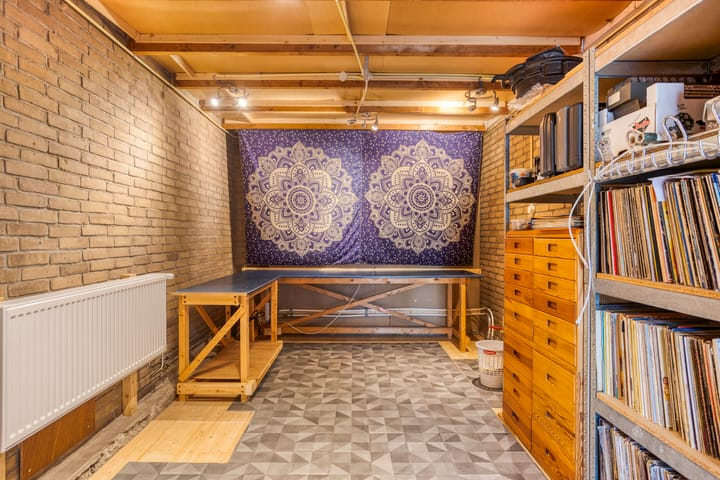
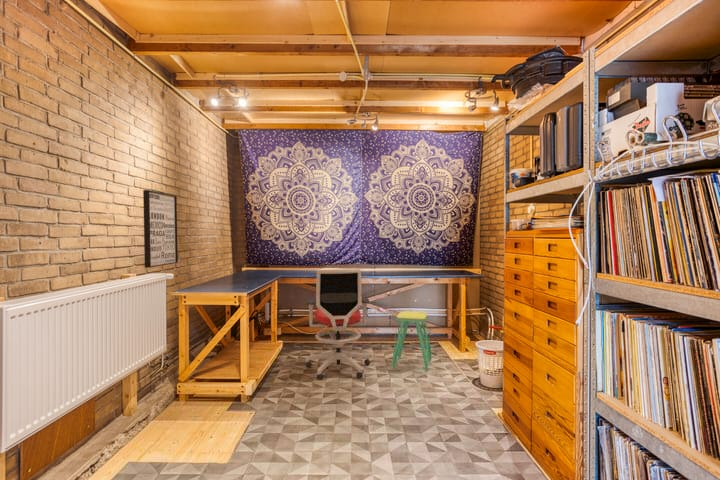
+ stool [391,310,433,372]
+ office chair [305,268,371,381]
+ wall art [142,189,179,269]
